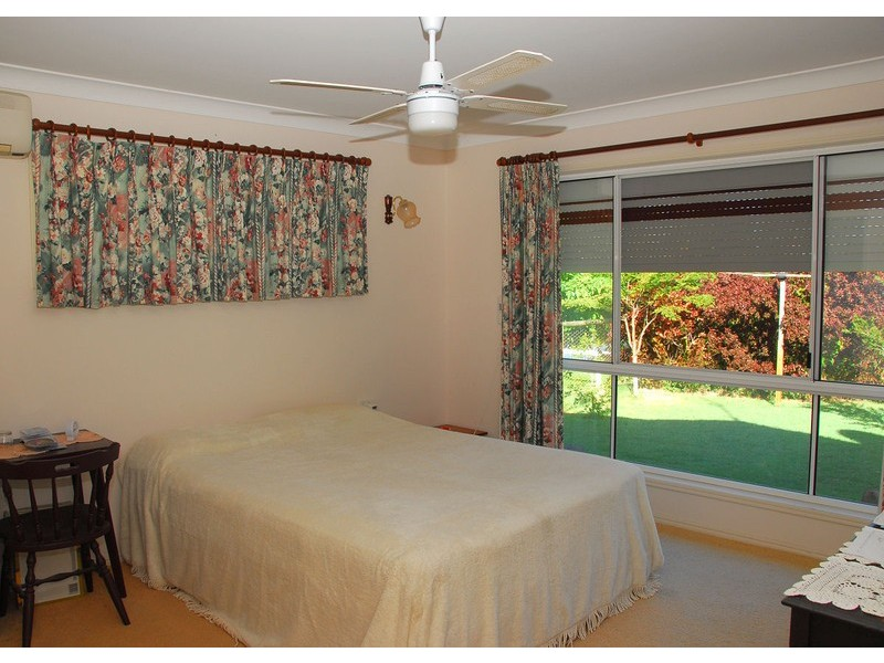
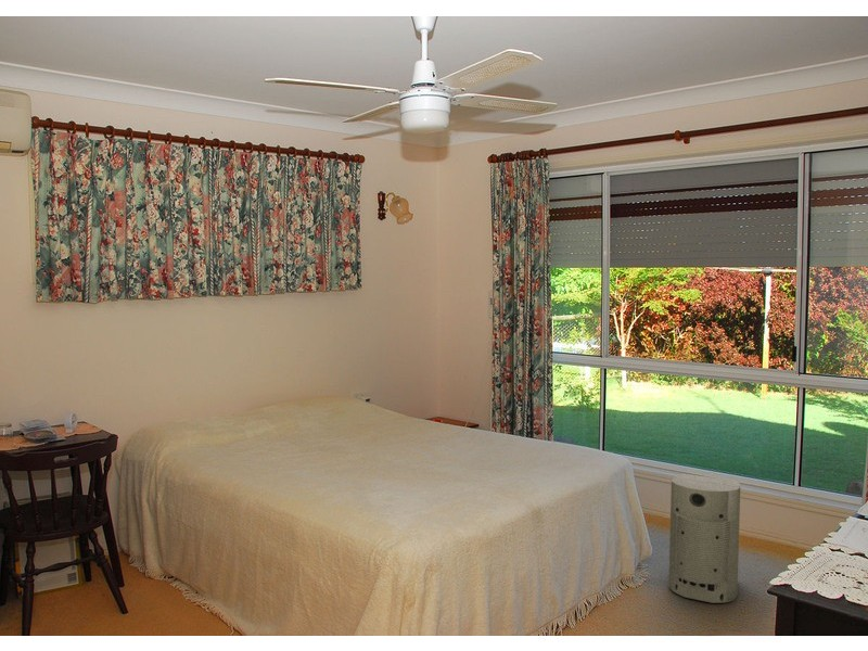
+ fan [667,473,741,604]
